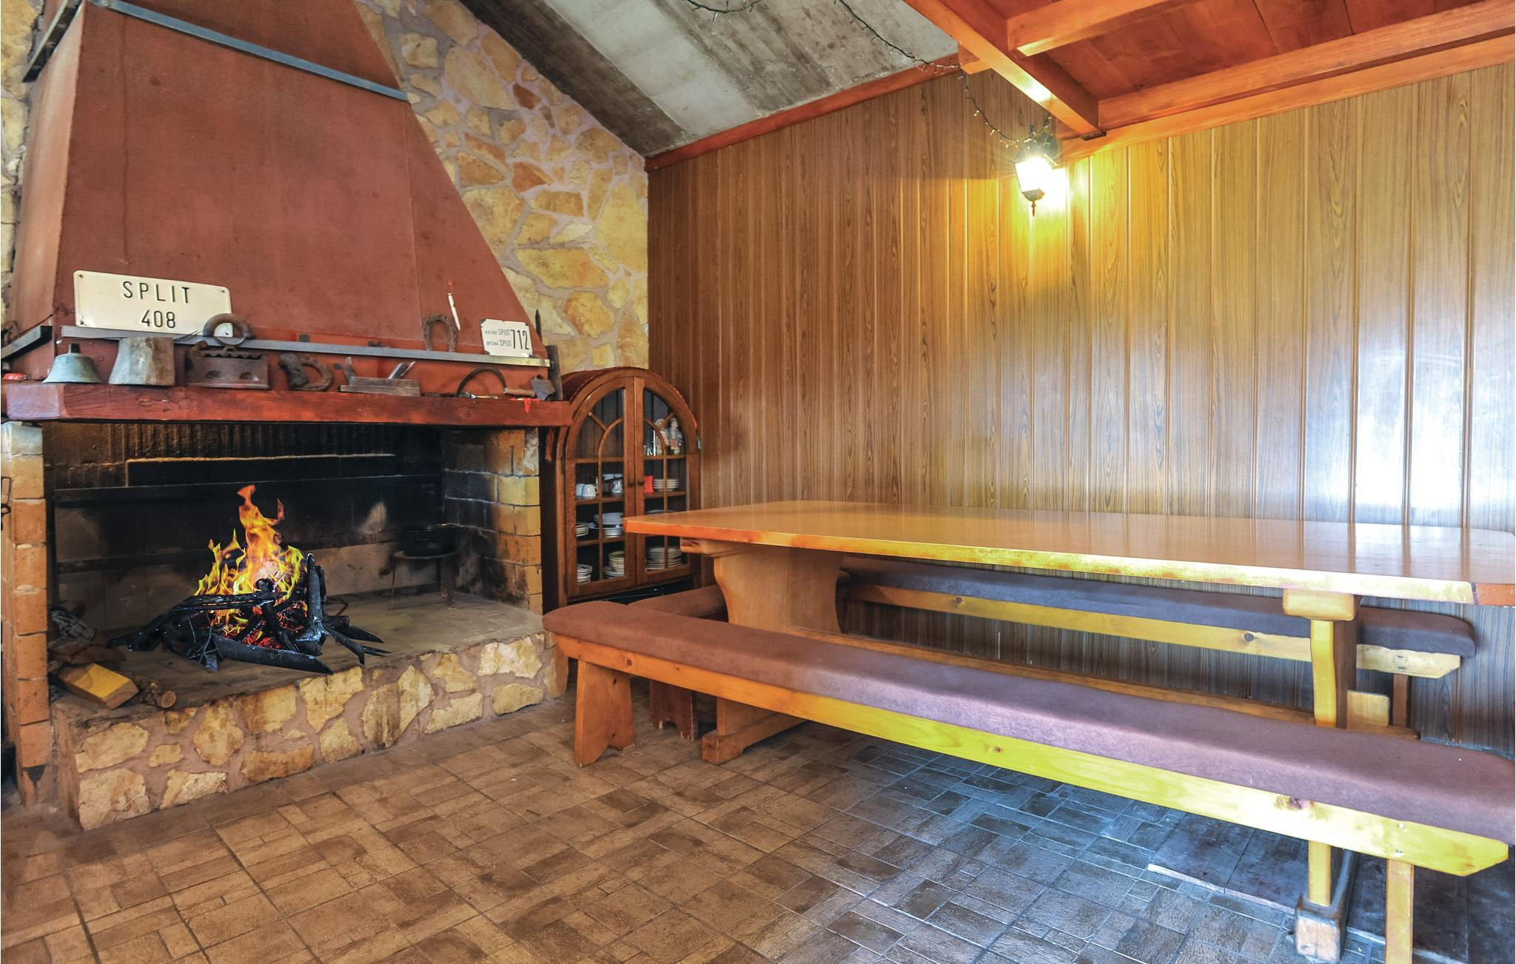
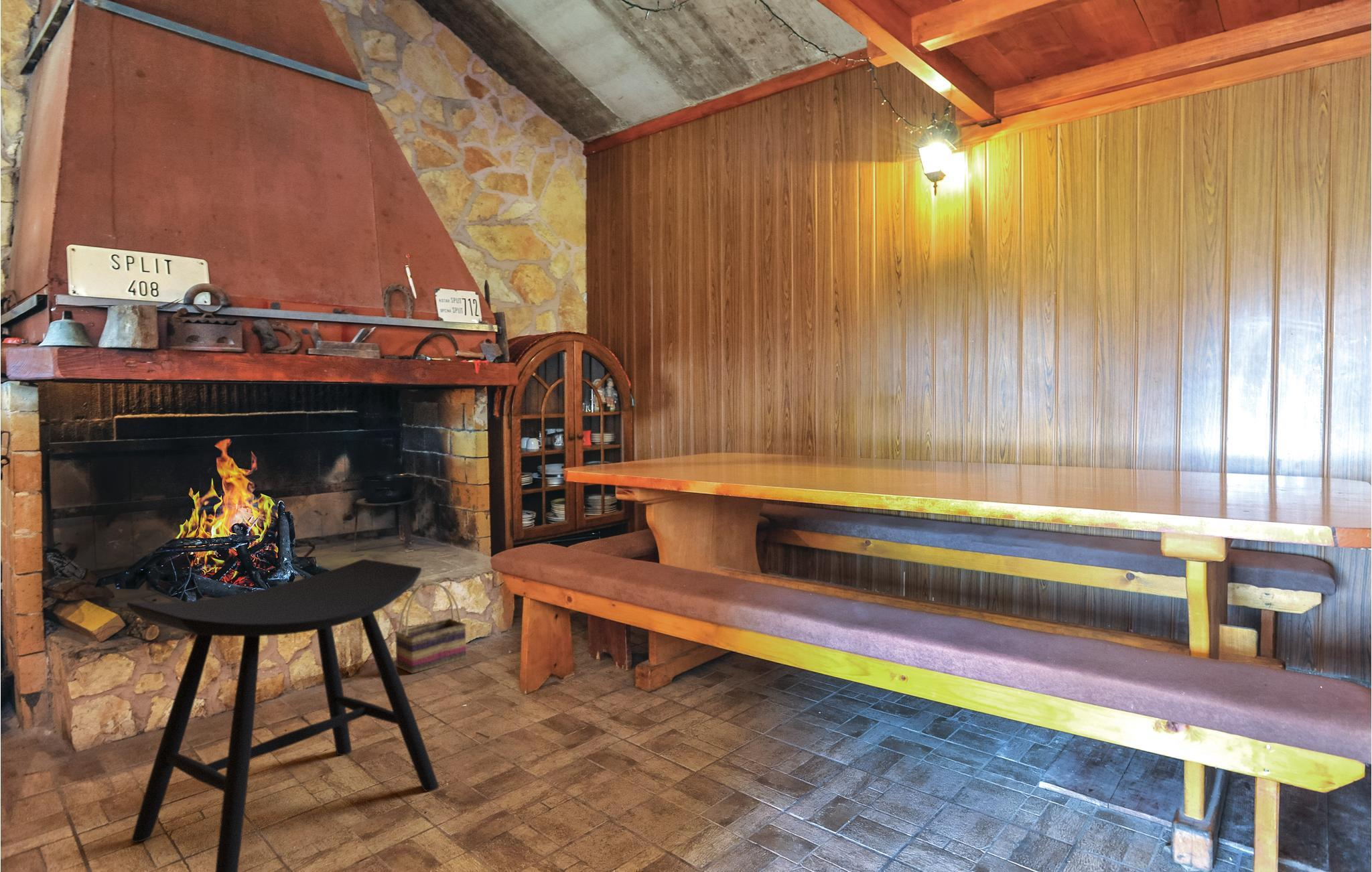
+ basket [394,581,467,674]
+ stool [126,559,439,872]
